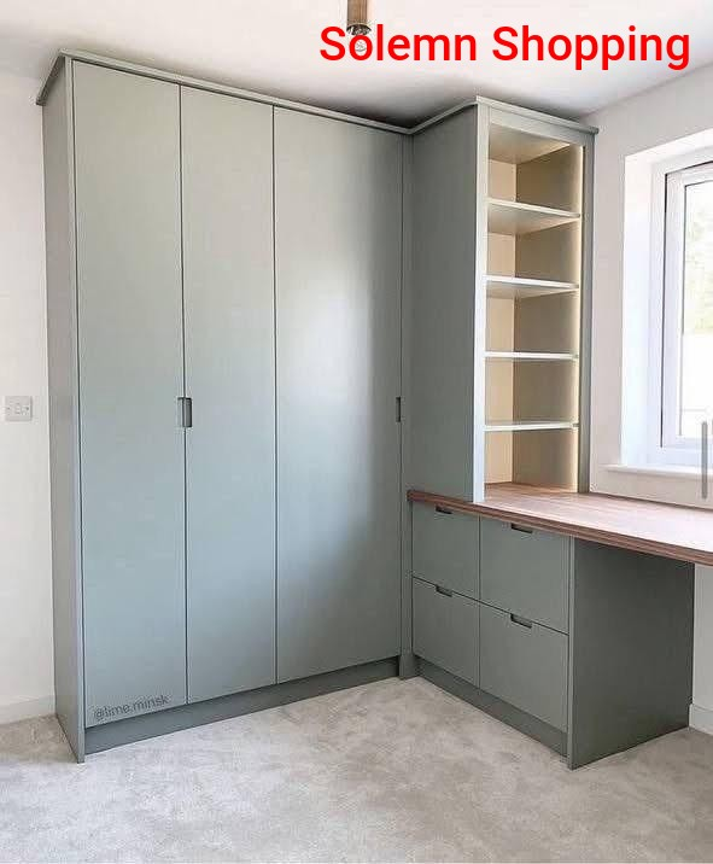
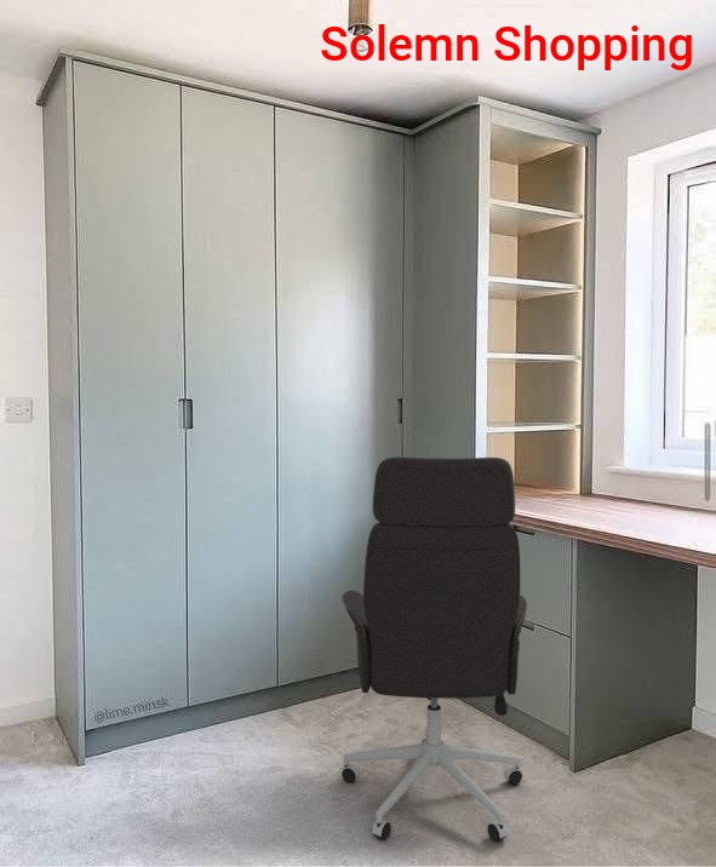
+ office chair [340,457,528,843]
